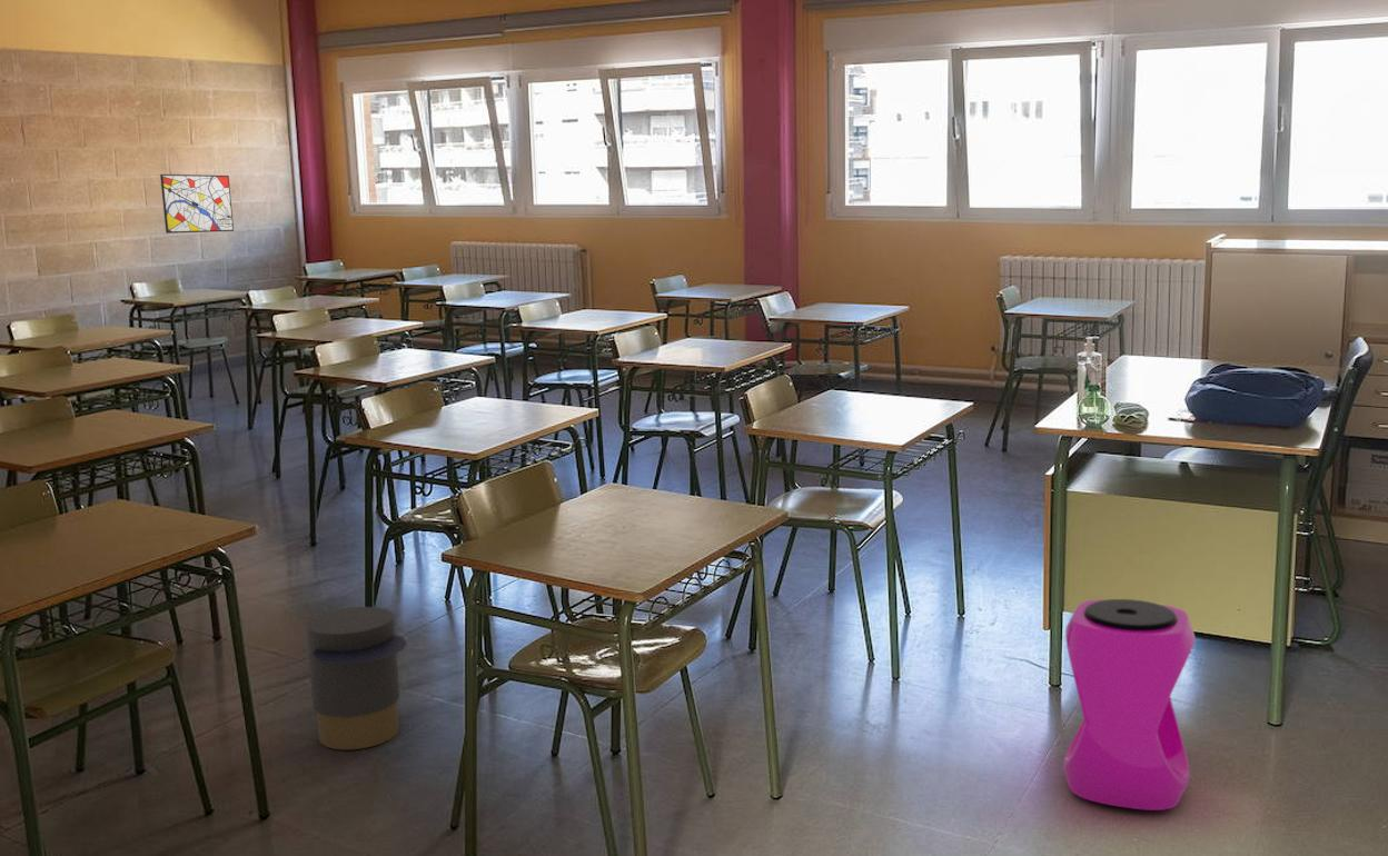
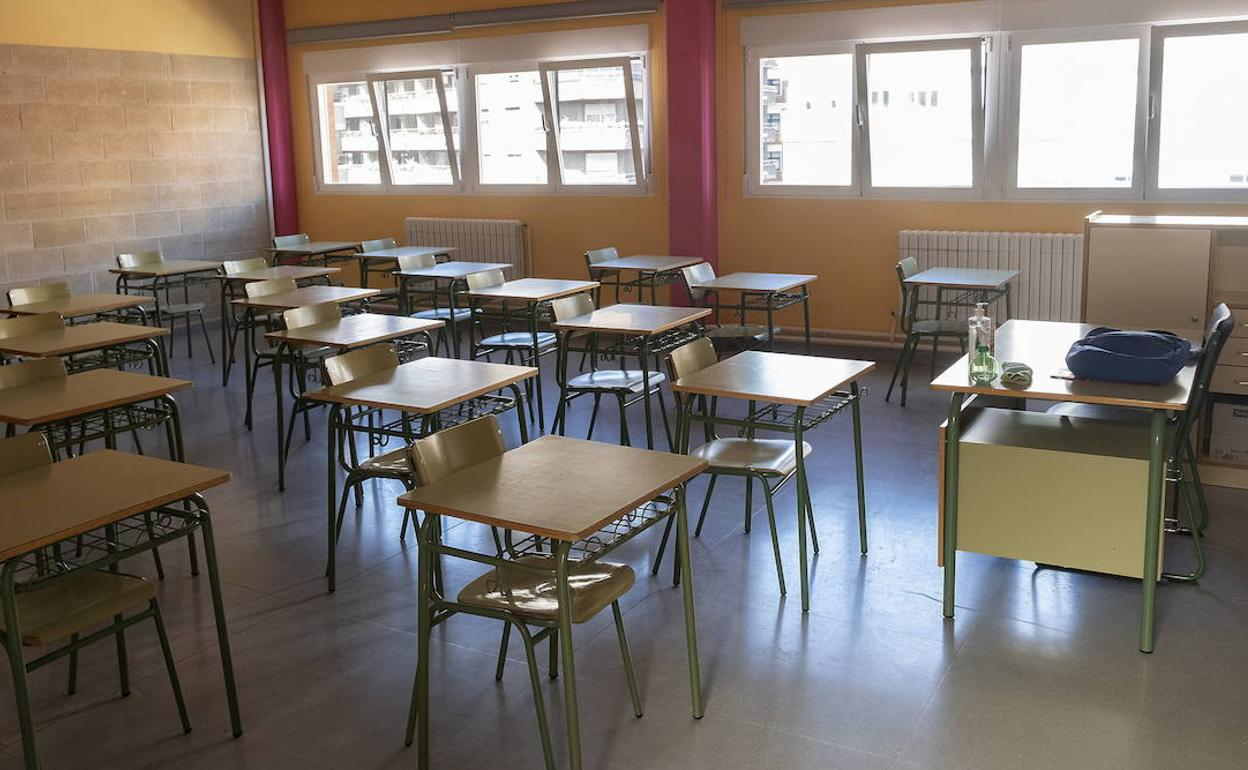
- wall art [159,173,235,235]
- trash can [305,606,408,750]
- stool [1062,598,1197,812]
